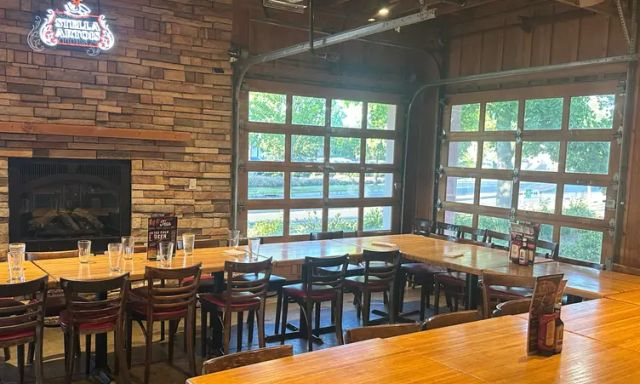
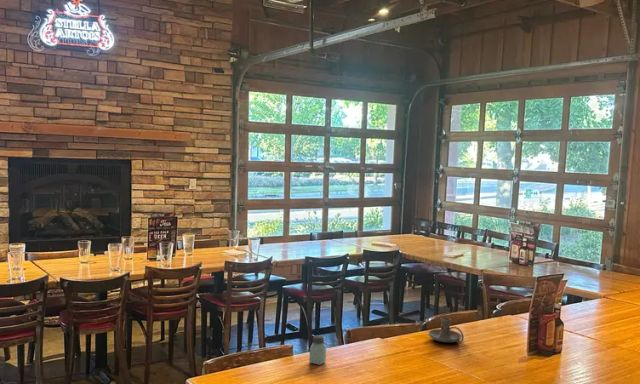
+ saltshaker [308,334,327,366]
+ candle holder [427,316,465,343]
